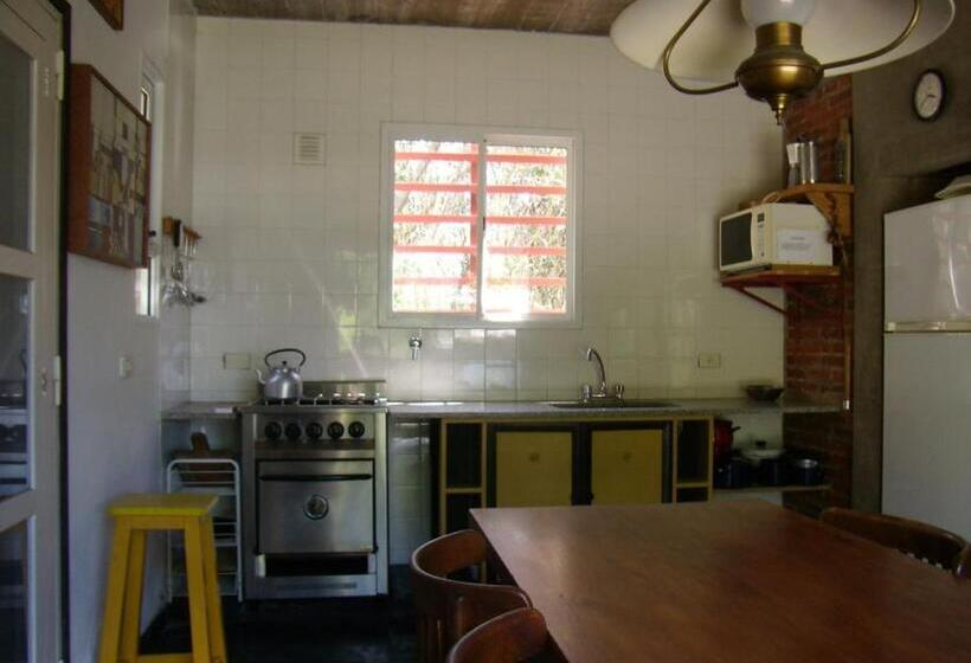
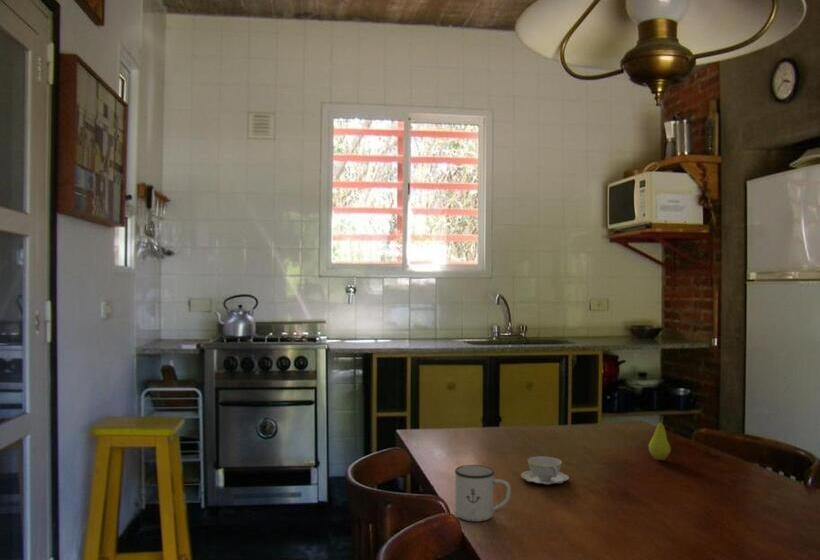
+ fruit [648,415,672,461]
+ mug [454,464,512,523]
+ chinaware [520,455,570,485]
